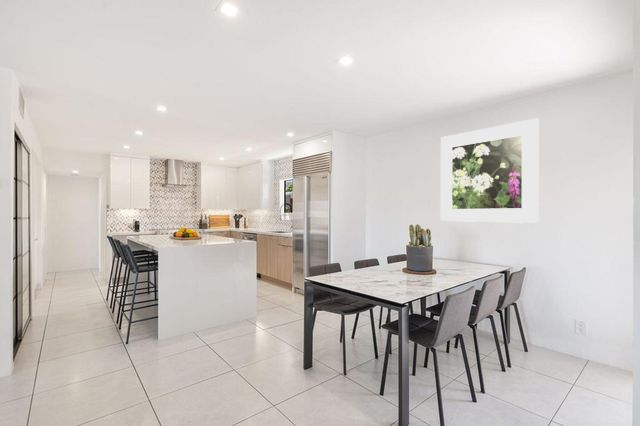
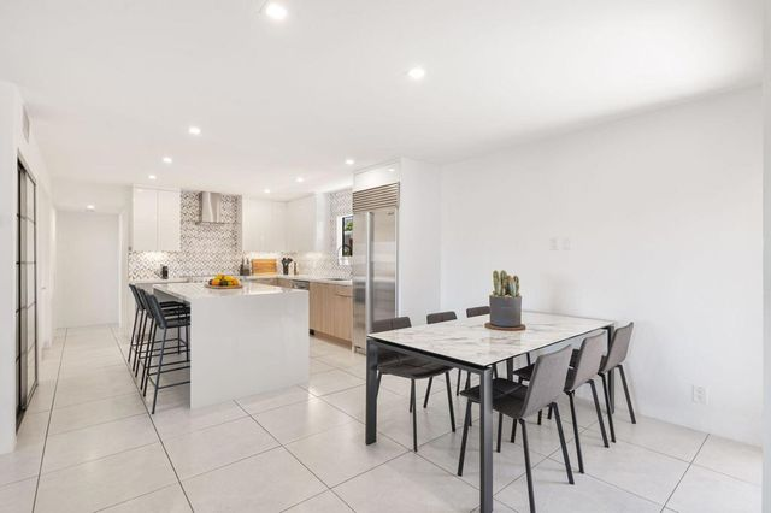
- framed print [440,117,540,224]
